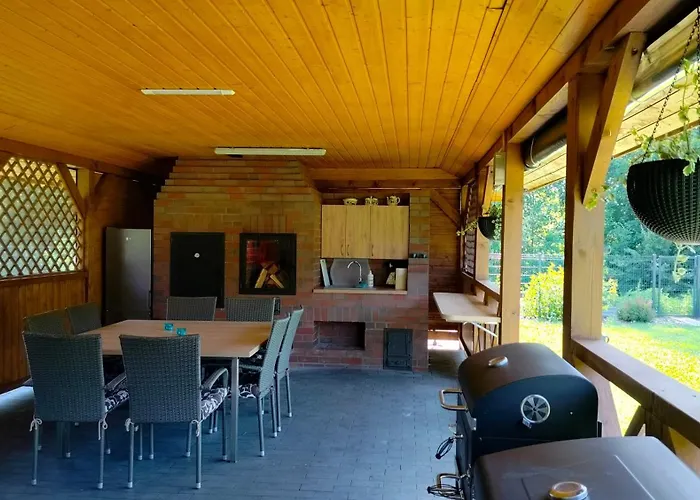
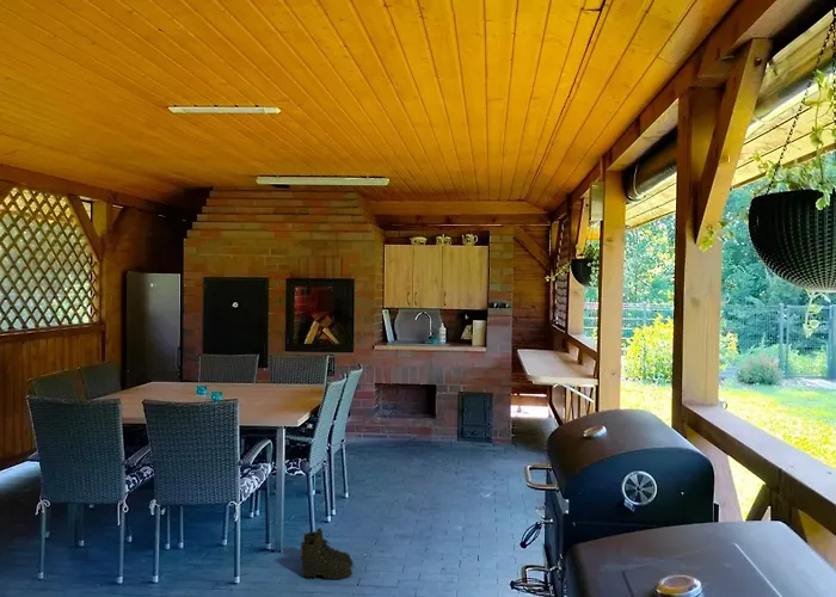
+ boots [299,527,355,580]
